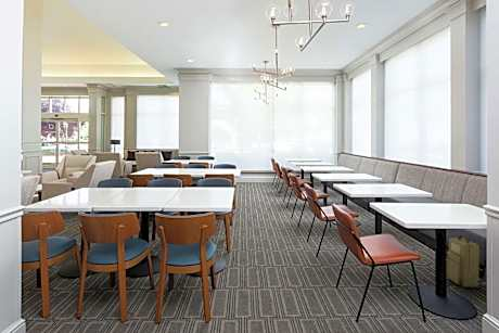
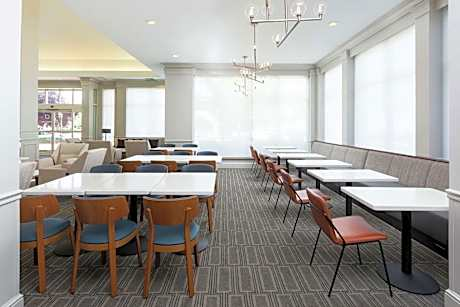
- backpack [446,234,487,289]
